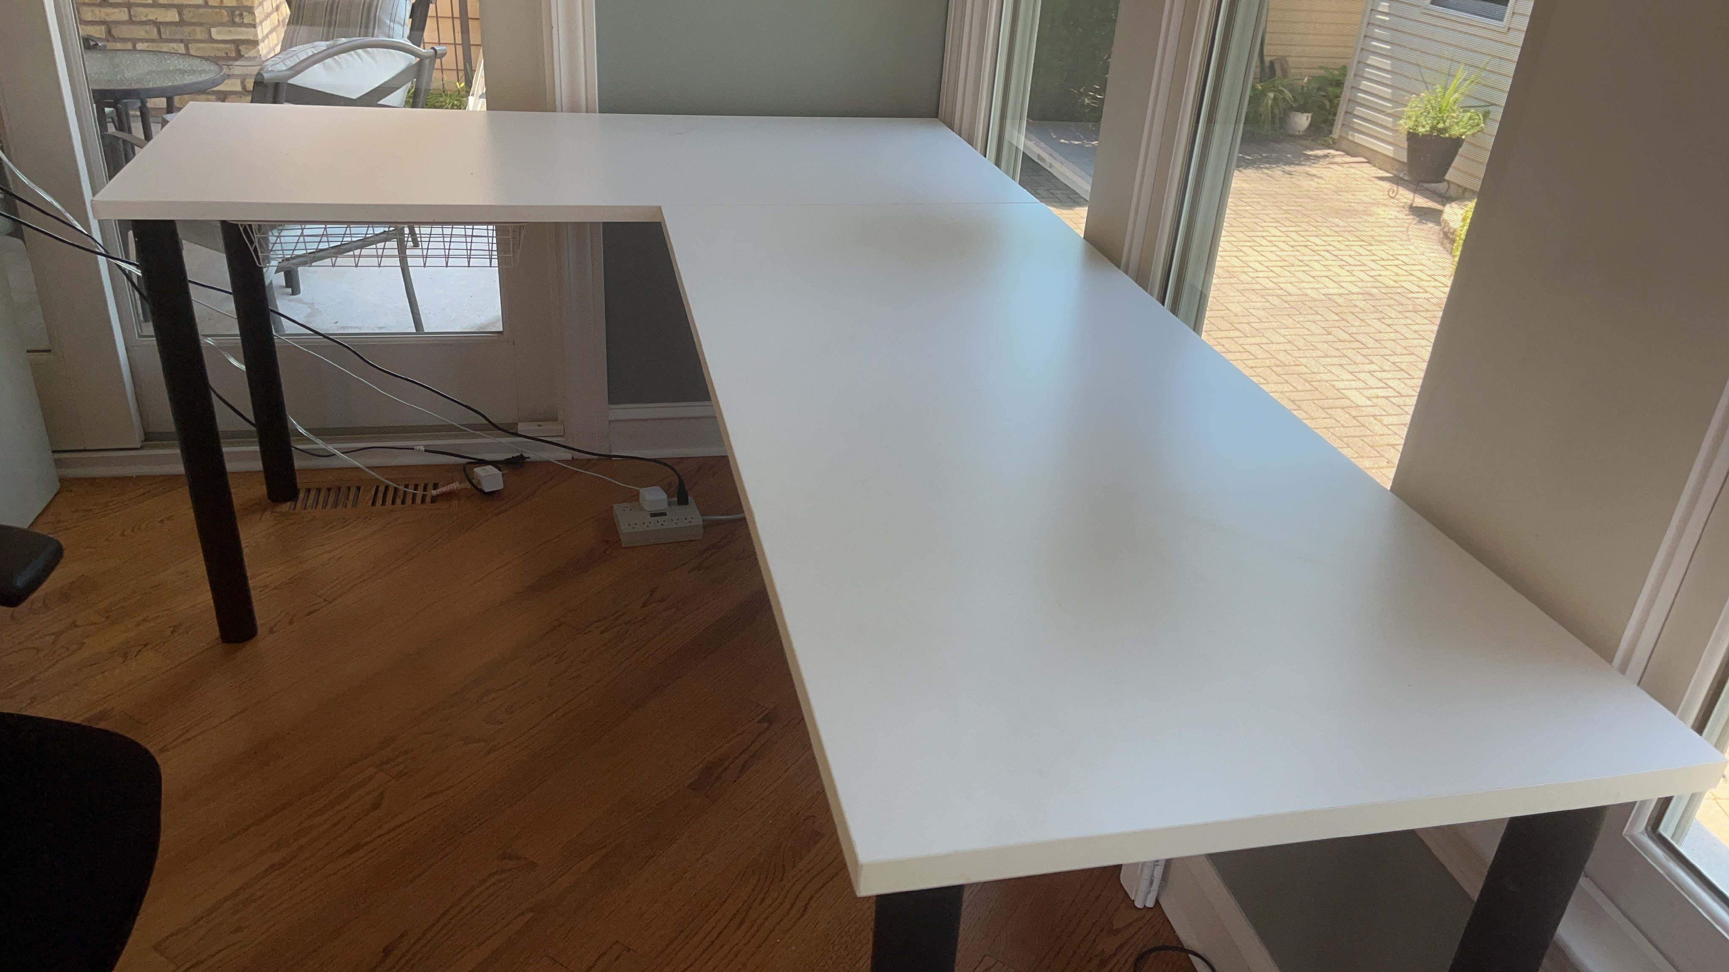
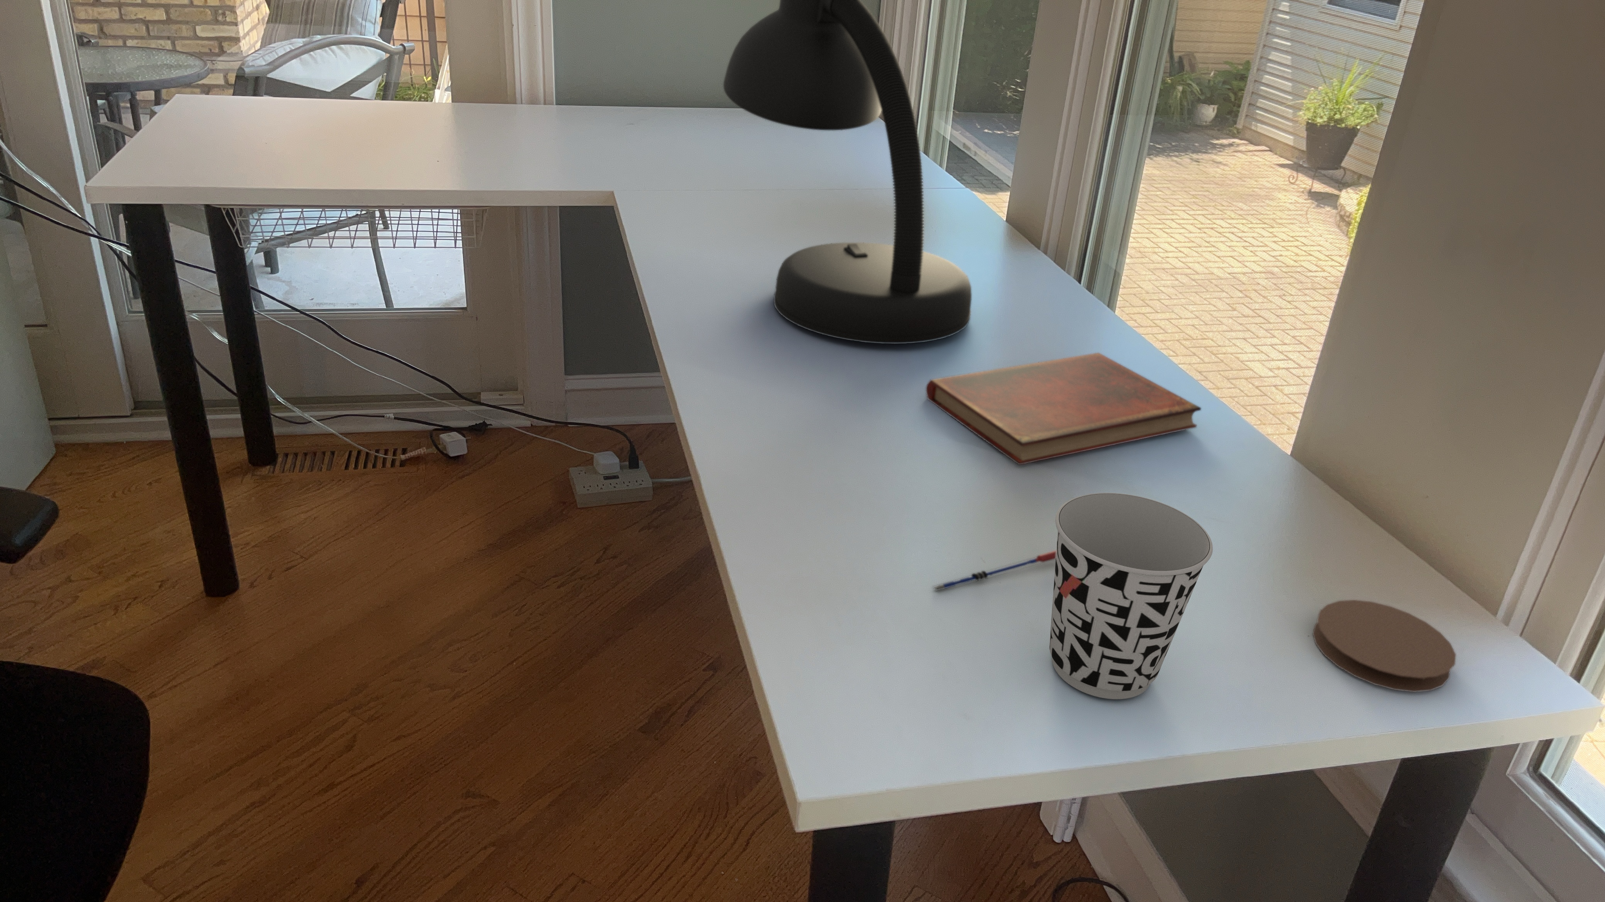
+ diary [925,352,1202,466]
+ cup [1049,492,1214,699]
+ pen [931,550,1056,594]
+ coaster [1312,599,1456,693]
+ desk lamp [723,0,972,344]
